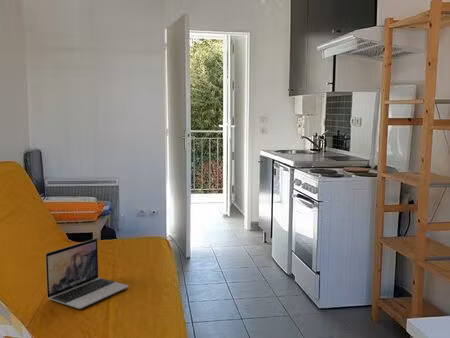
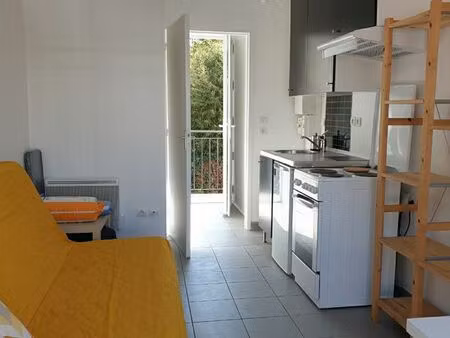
- laptop [45,238,129,310]
